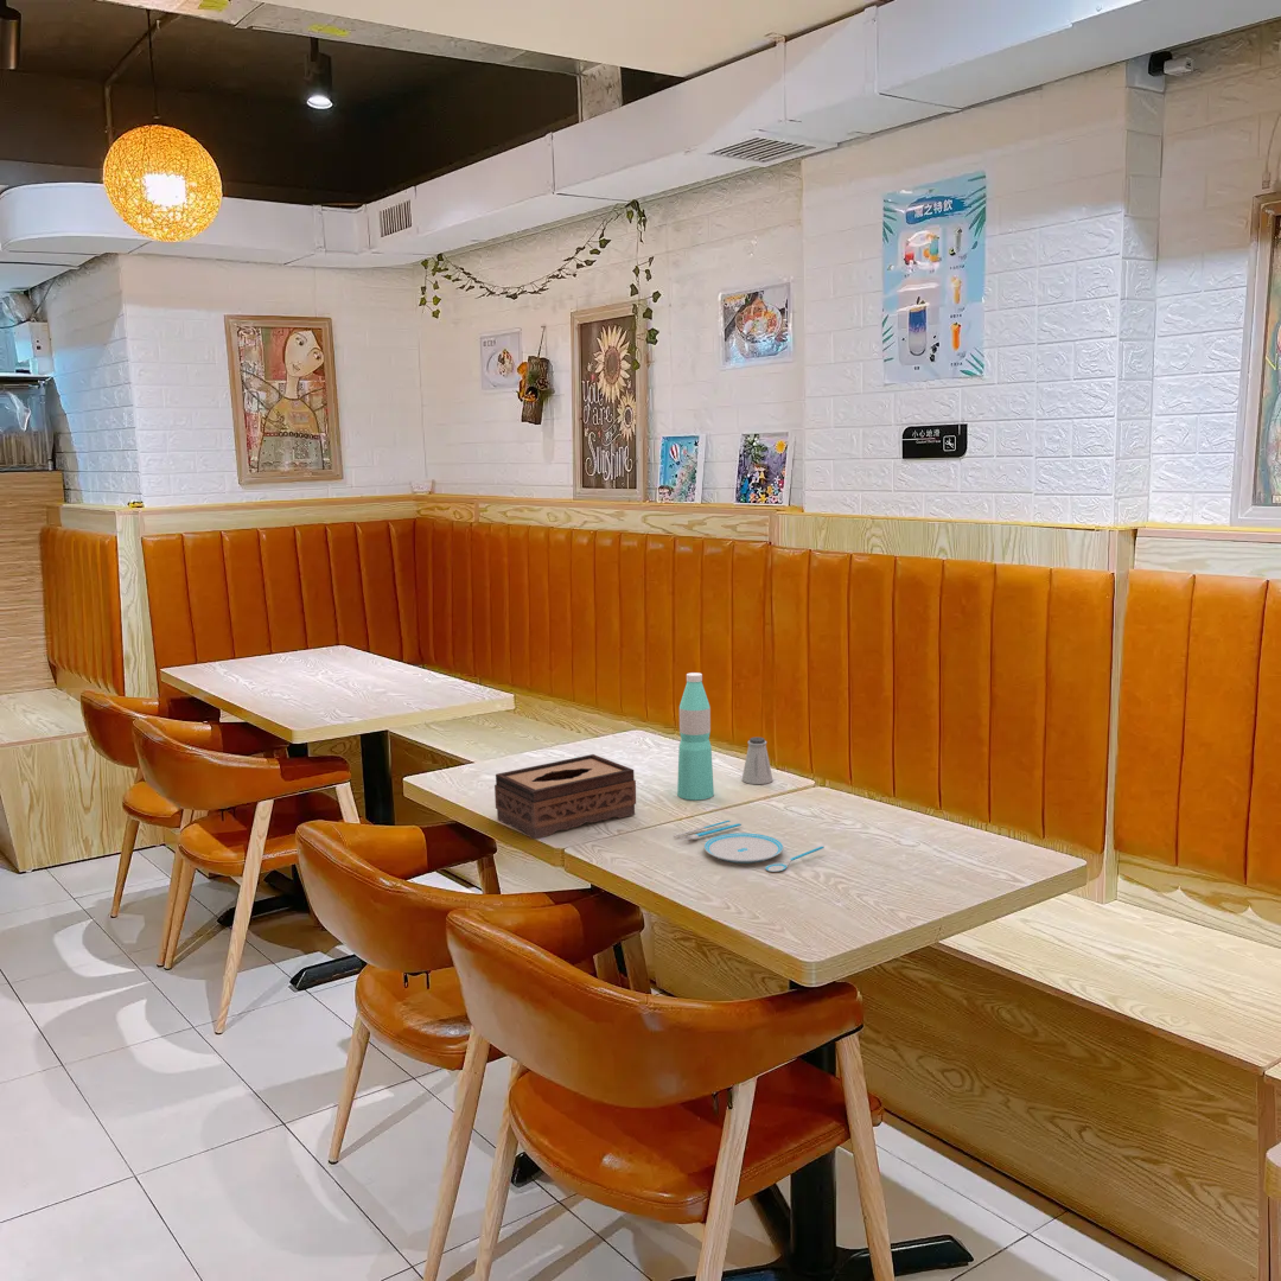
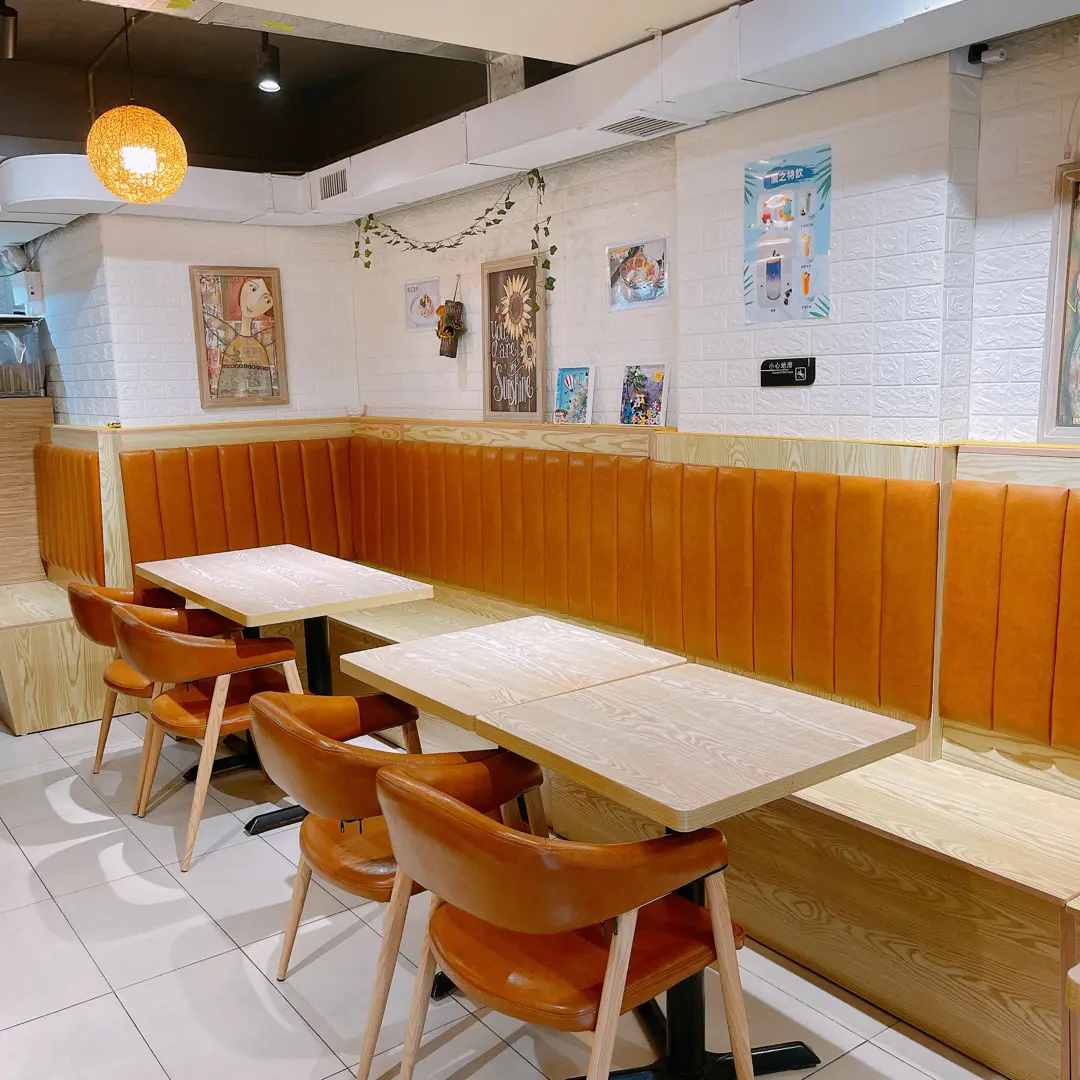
- saltshaker [741,735,773,785]
- tissue box [493,753,637,840]
- plate [673,820,826,873]
- water bottle [676,671,715,801]
